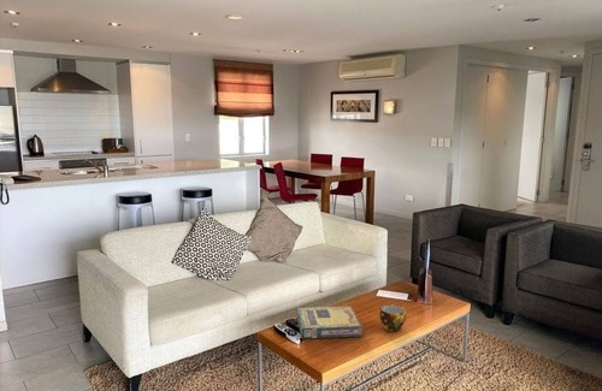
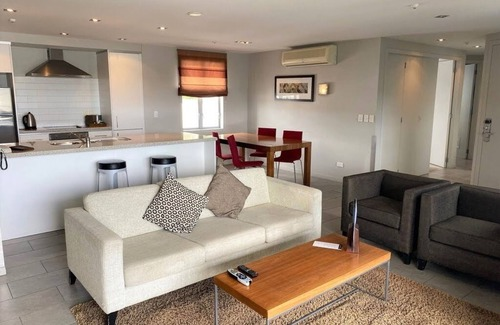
- cup [379,303,407,332]
- video game box [295,304,364,340]
